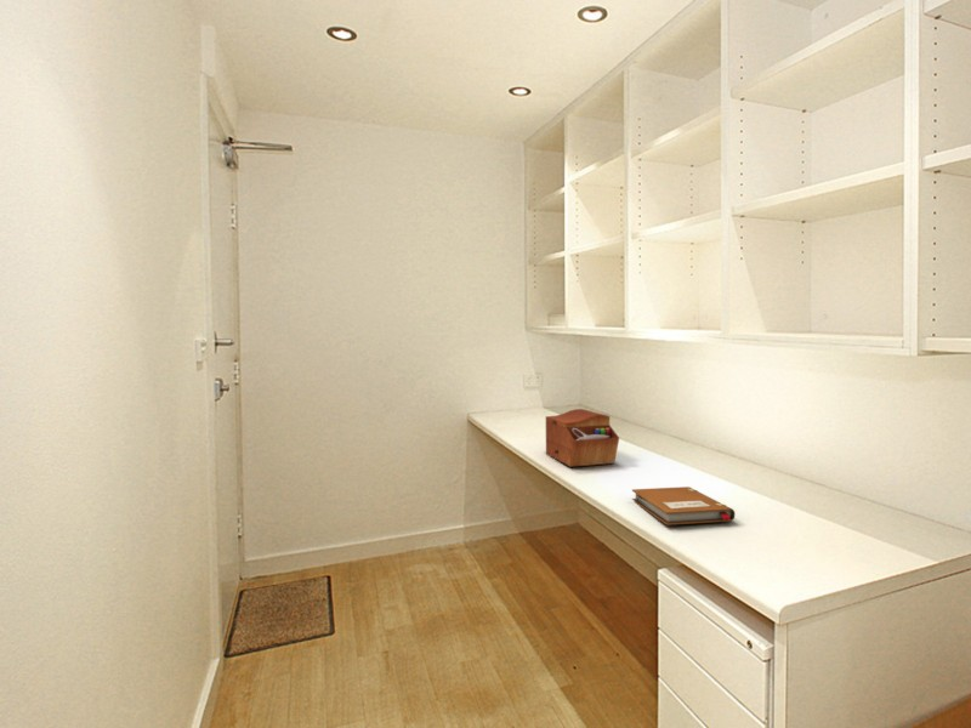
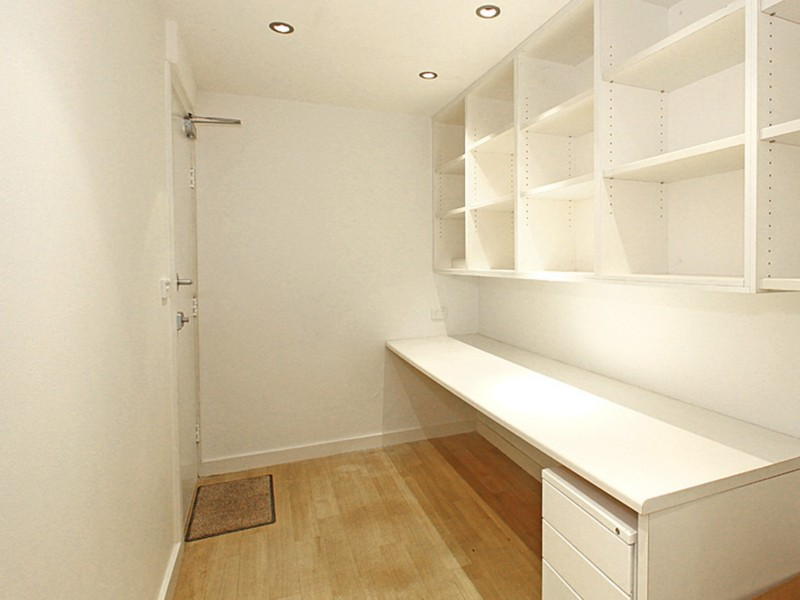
- sewing box [545,408,620,468]
- notebook [631,485,736,527]
